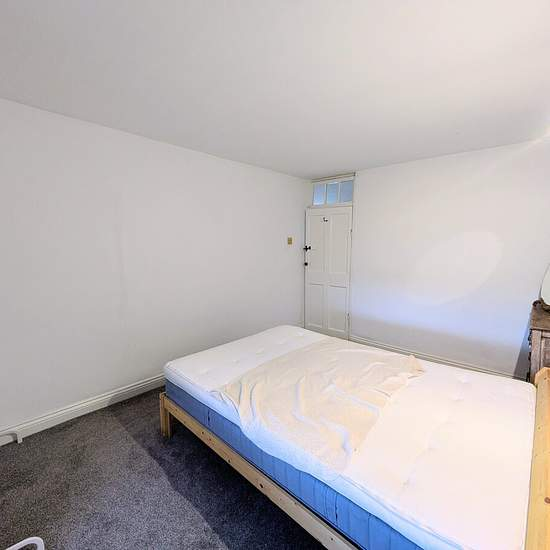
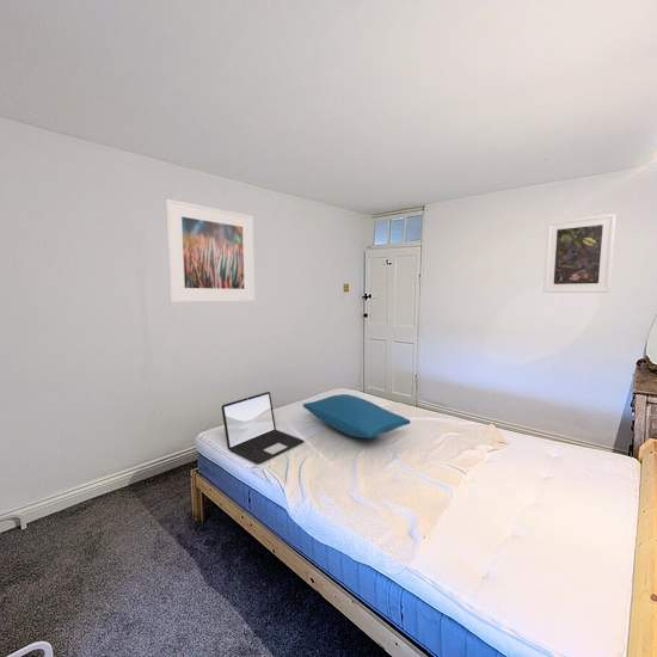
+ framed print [165,198,256,303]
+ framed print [542,213,616,294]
+ laptop [221,391,305,465]
+ pillow [302,393,412,440]
